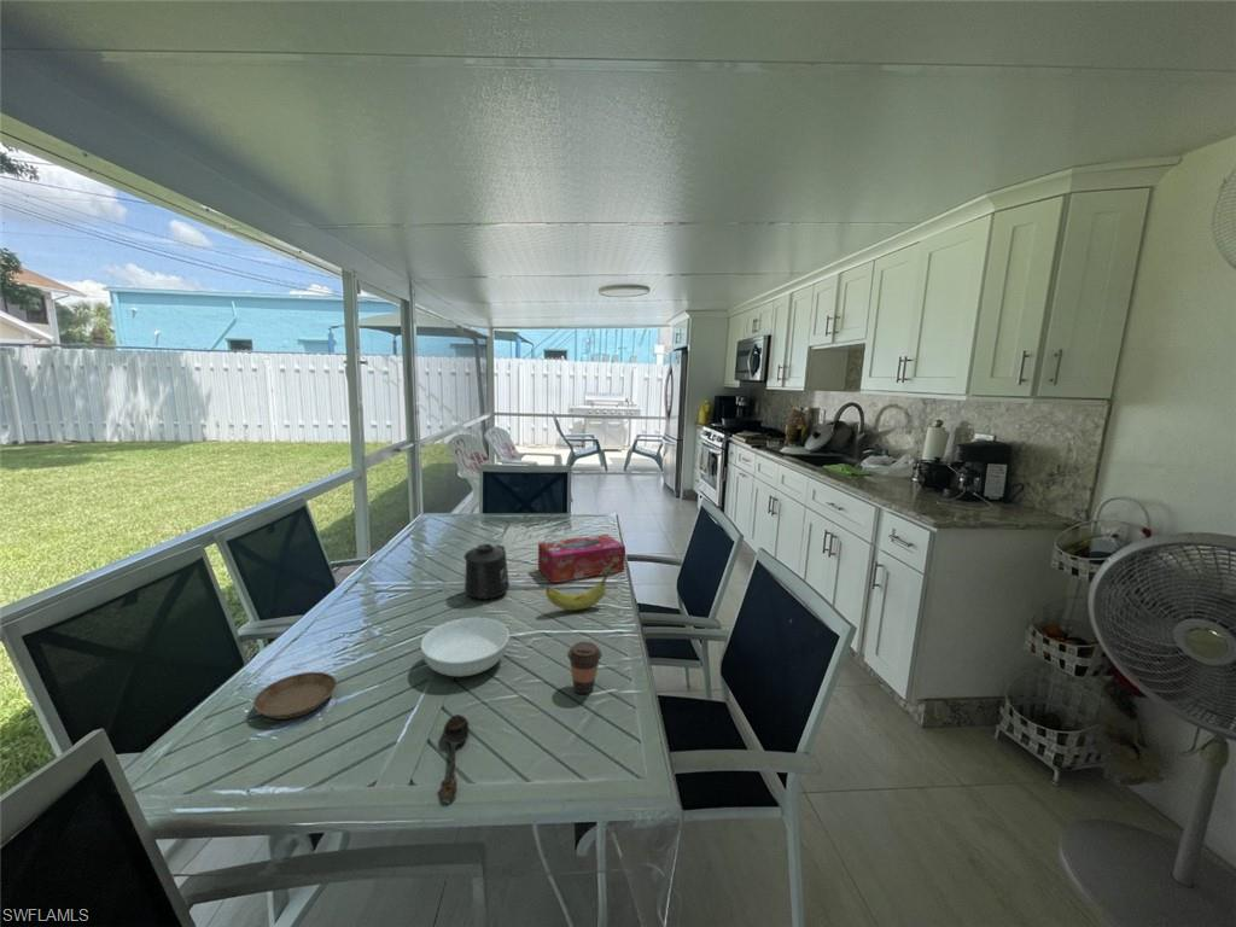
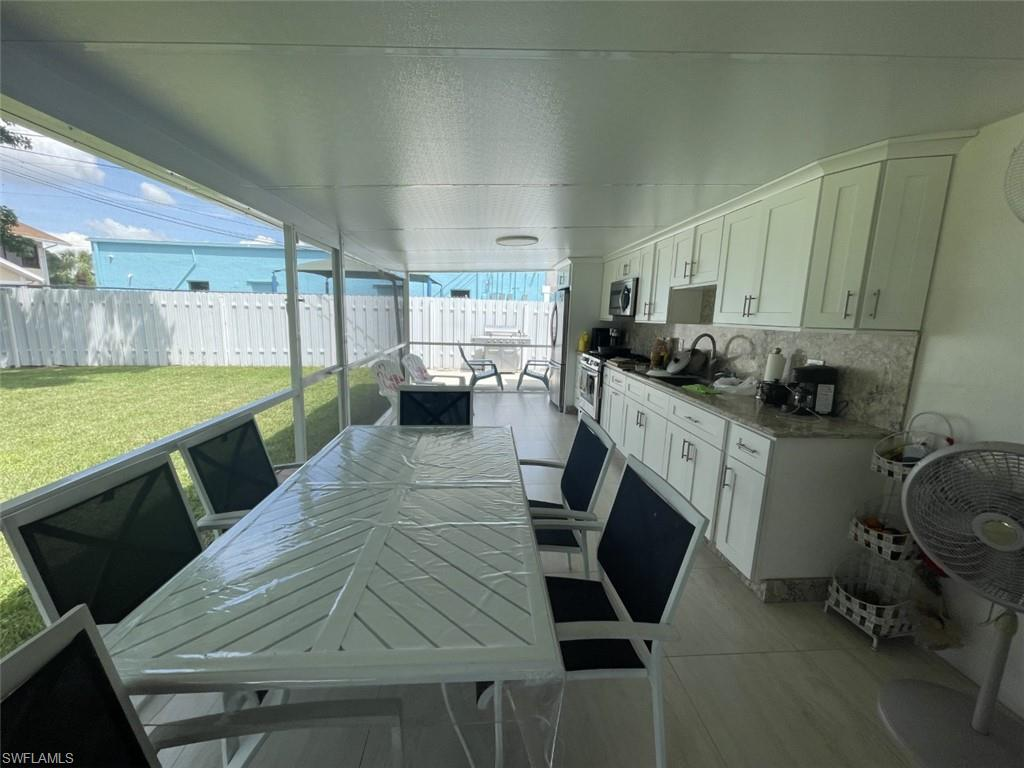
- fruit [544,567,610,612]
- coffee cup [566,641,604,695]
- saucer [252,671,338,721]
- serving bowl [420,617,511,677]
- spoon [439,713,470,805]
- tissue box [537,534,626,584]
- mug [464,543,511,600]
